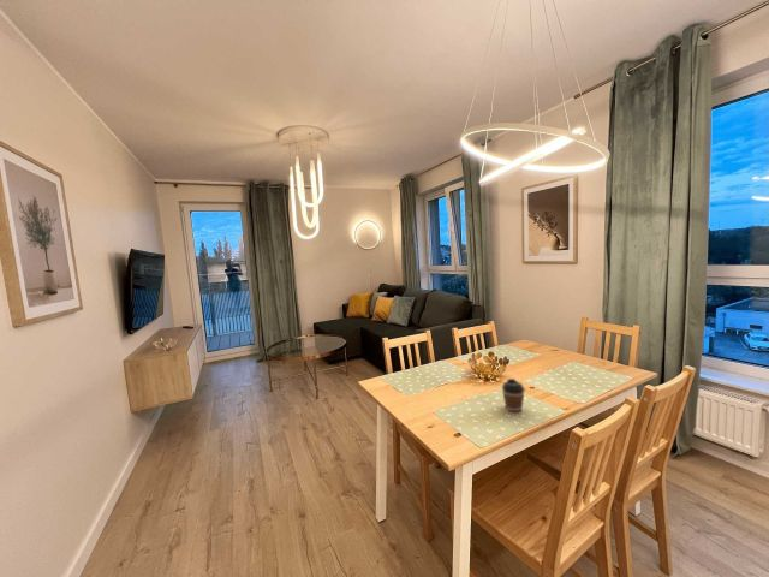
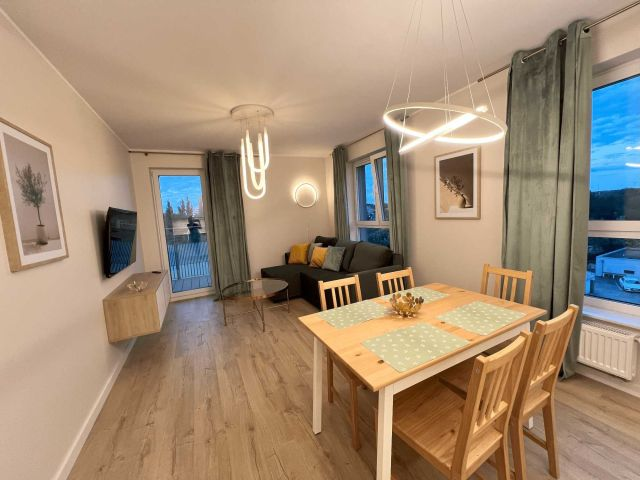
- coffee cup [501,377,526,412]
